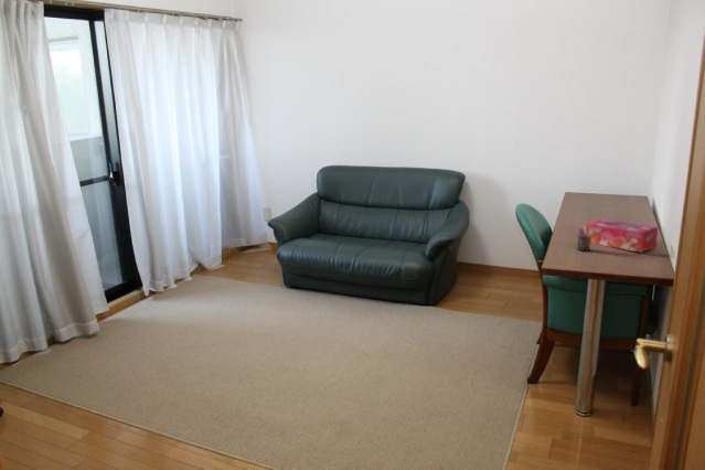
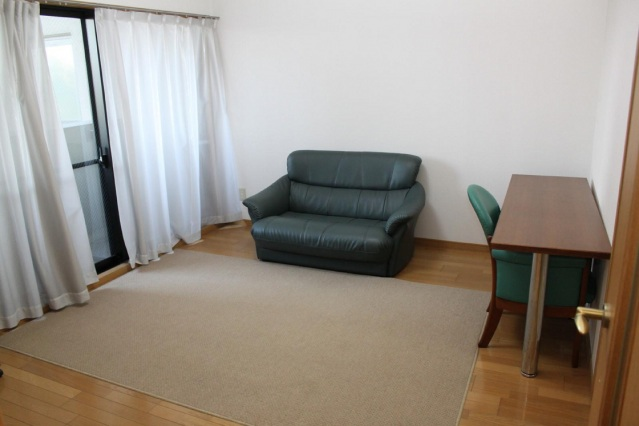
- tissue box [585,218,659,254]
- pen holder [576,225,596,253]
